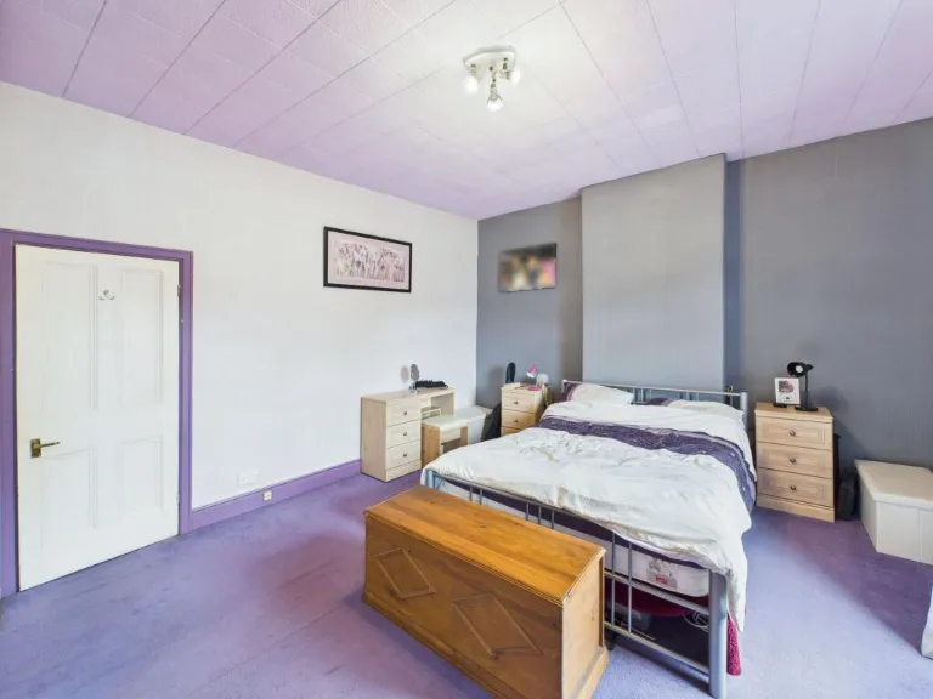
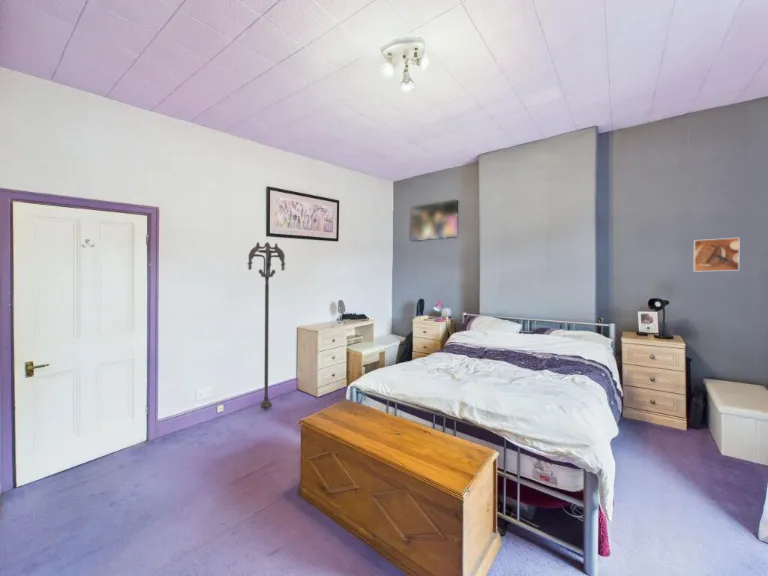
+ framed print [693,237,740,272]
+ floor lamp [247,241,286,410]
